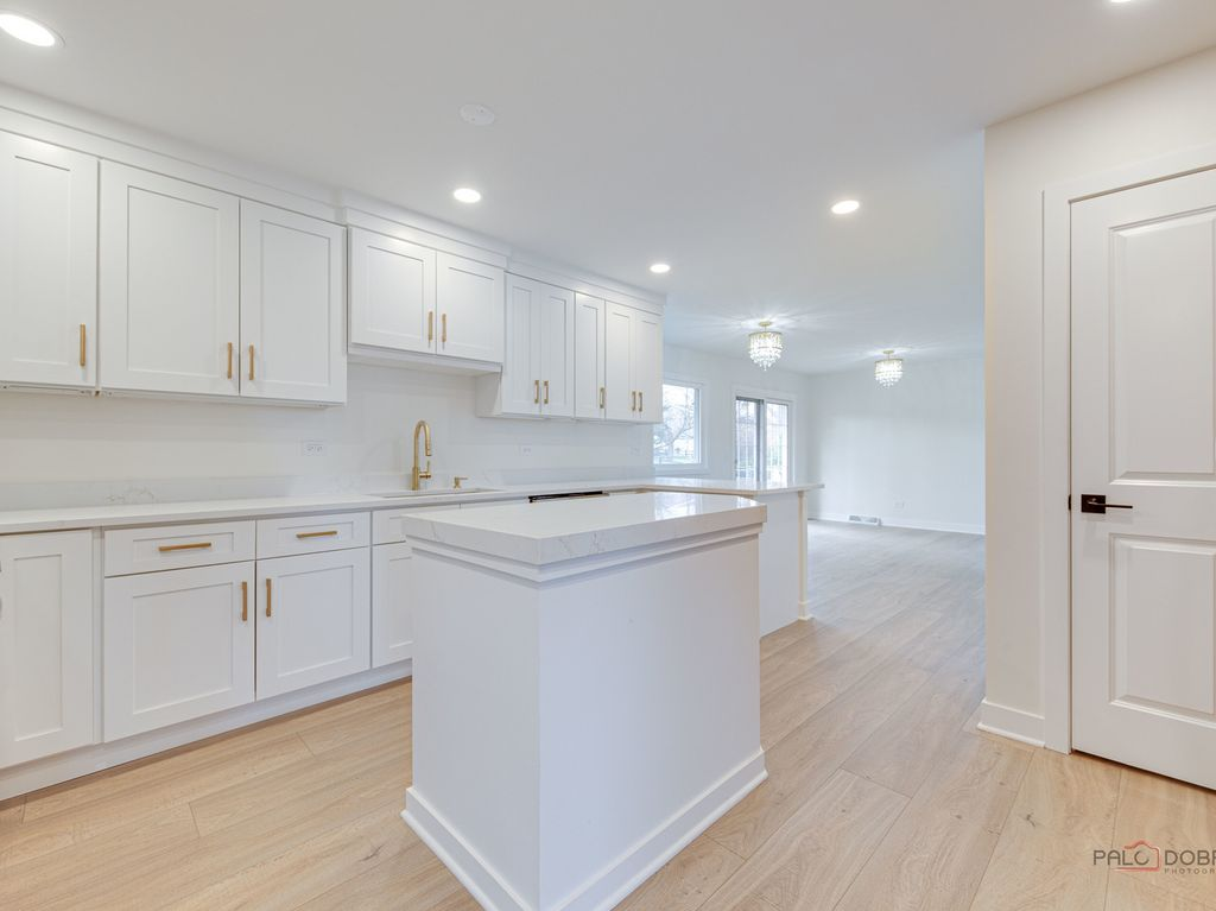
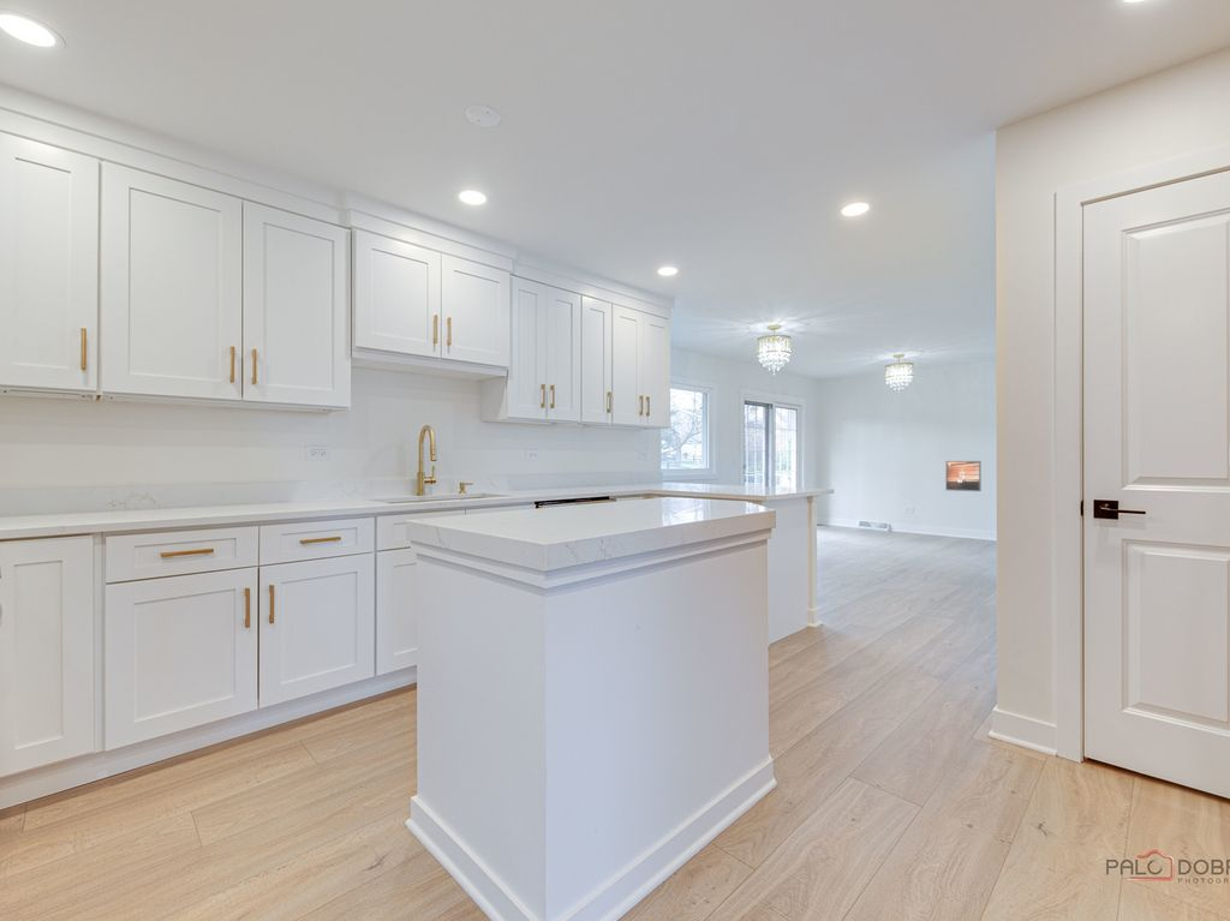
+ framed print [944,460,981,492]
